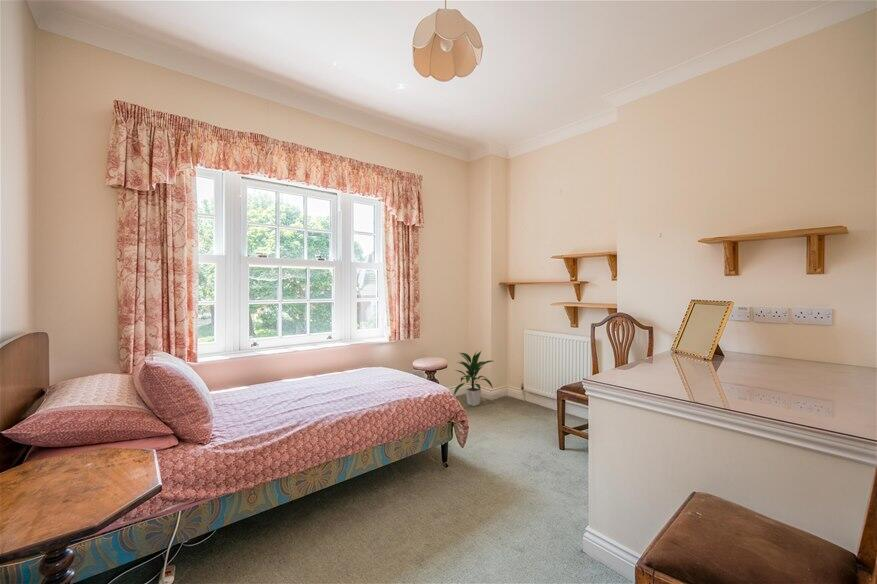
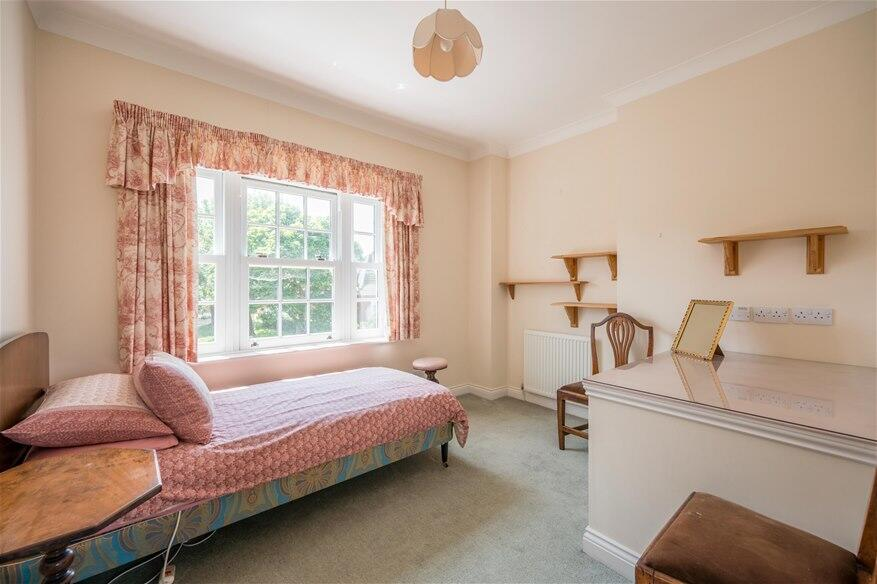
- indoor plant [453,350,494,407]
